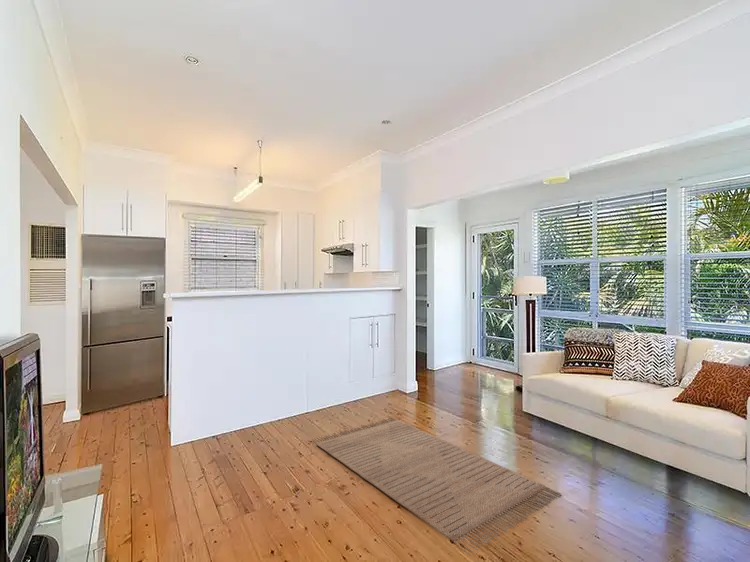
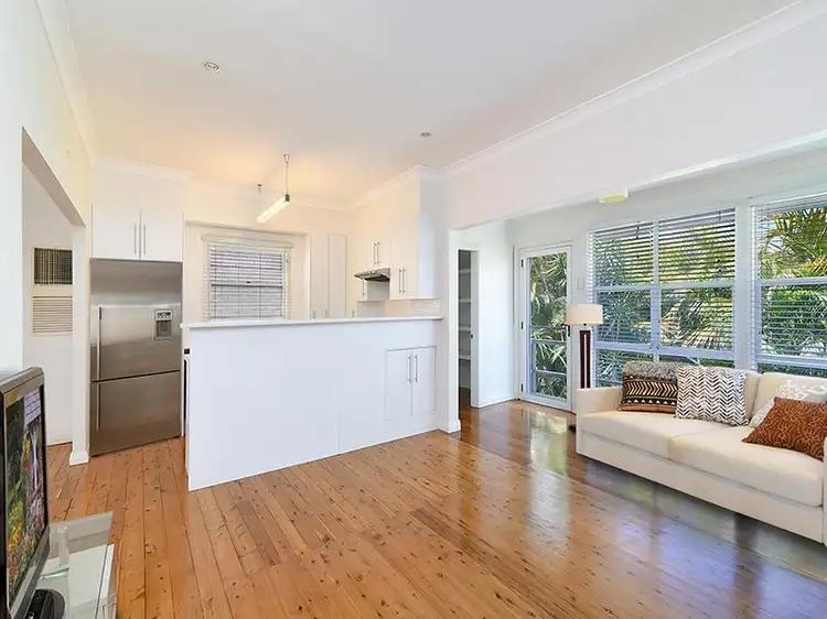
- rug [311,416,562,555]
